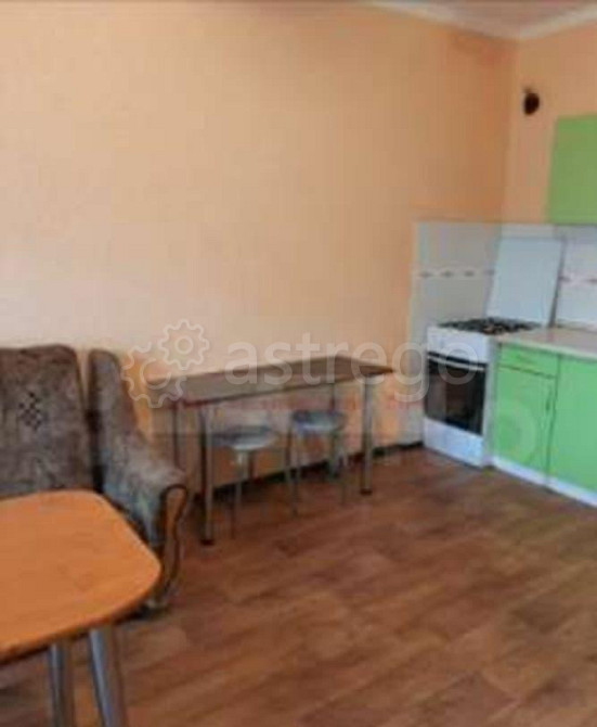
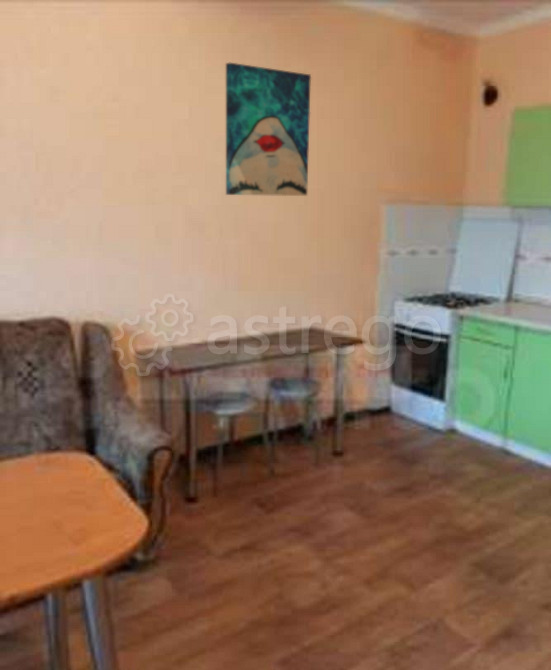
+ wall art [225,62,312,197]
